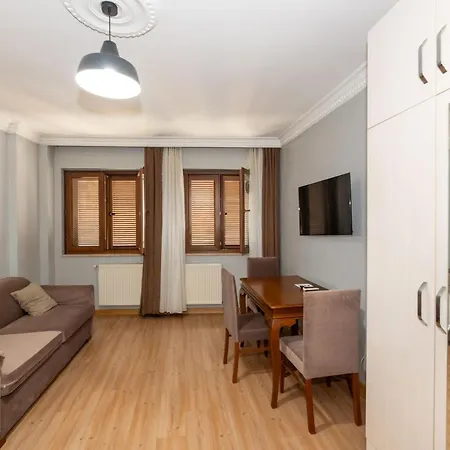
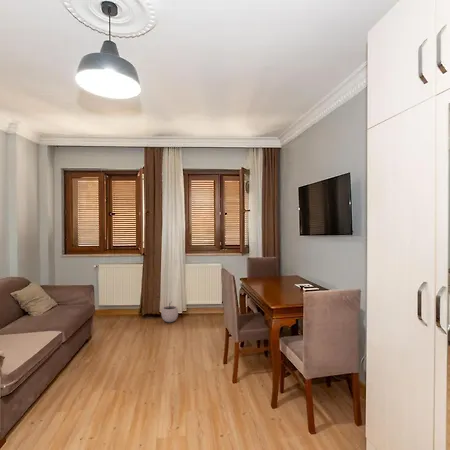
+ plant pot [160,300,179,323]
